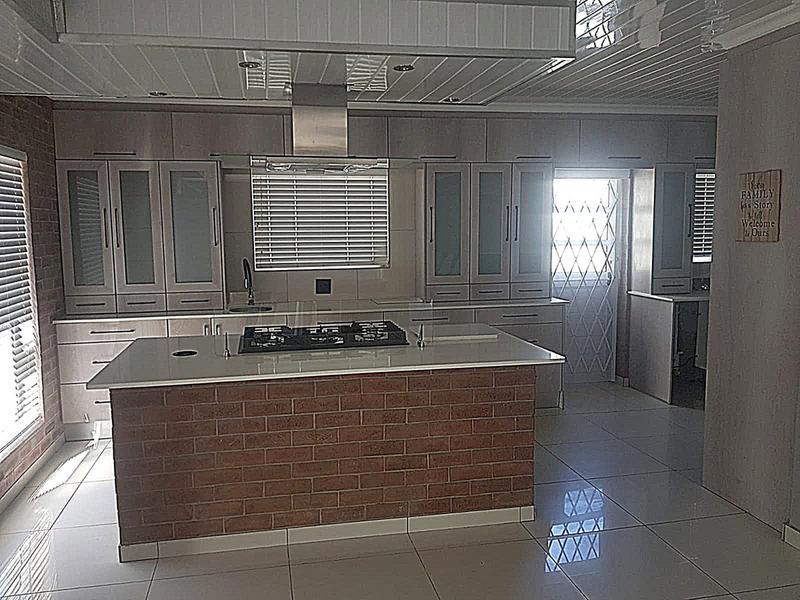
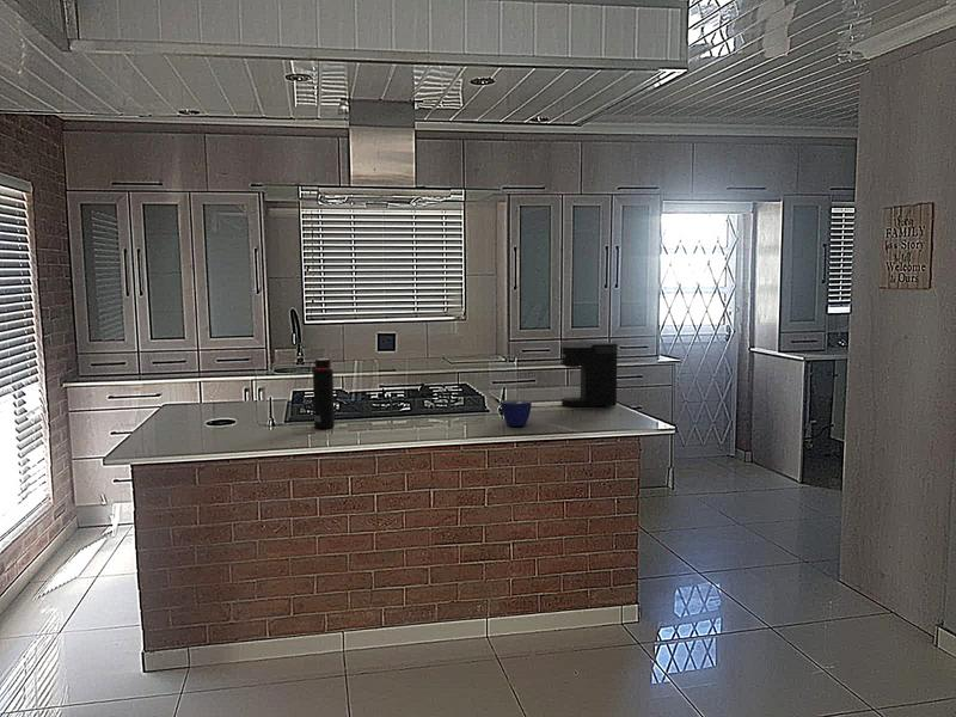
+ cup [500,398,533,428]
+ water bottle [312,357,336,429]
+ coffee maker [559,339,619,407]
